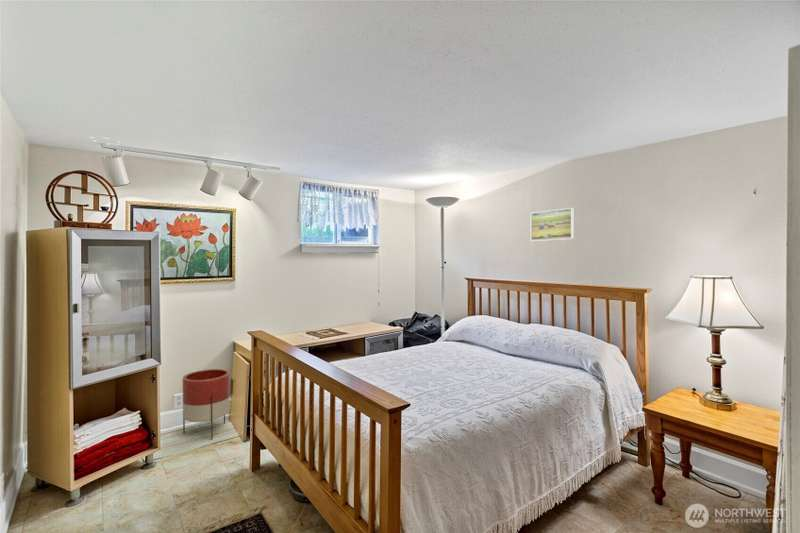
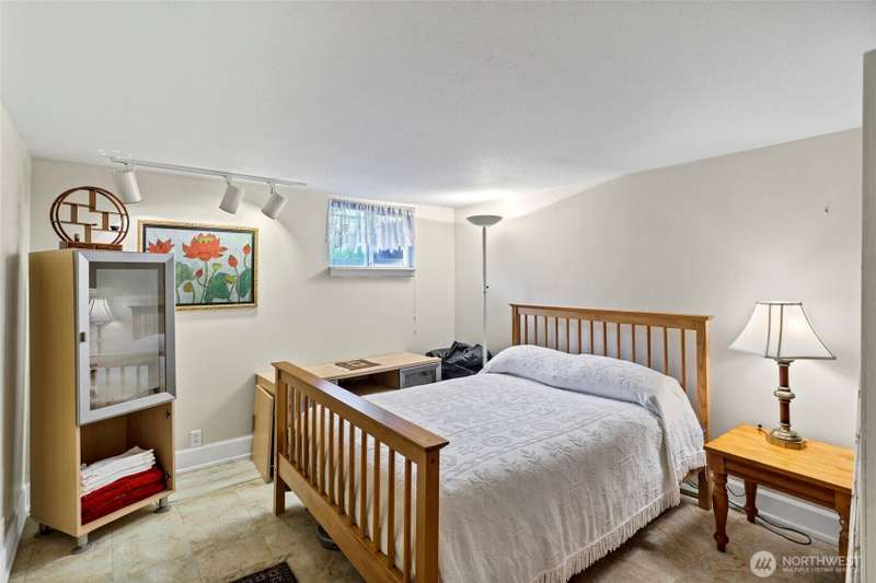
- planter [182,368,231,440]
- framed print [530,207,575,242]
